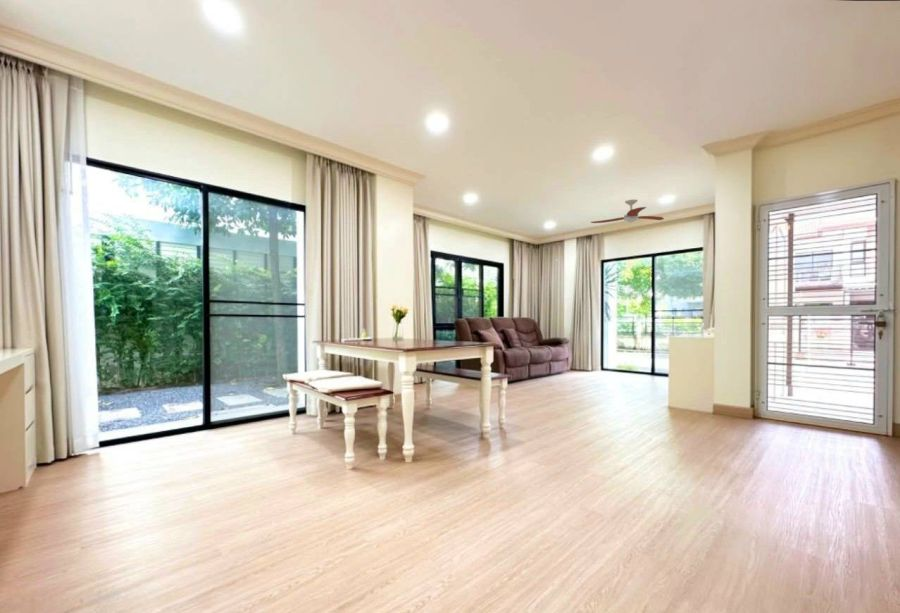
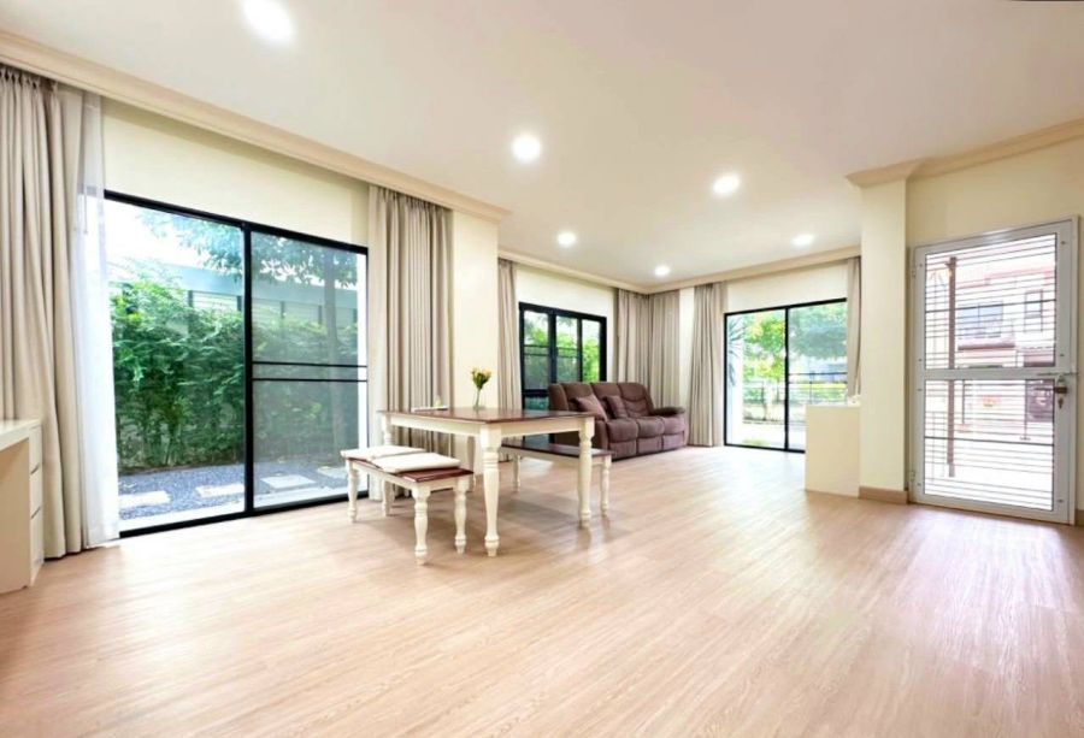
- ceiling fan [590,199,665,224]
